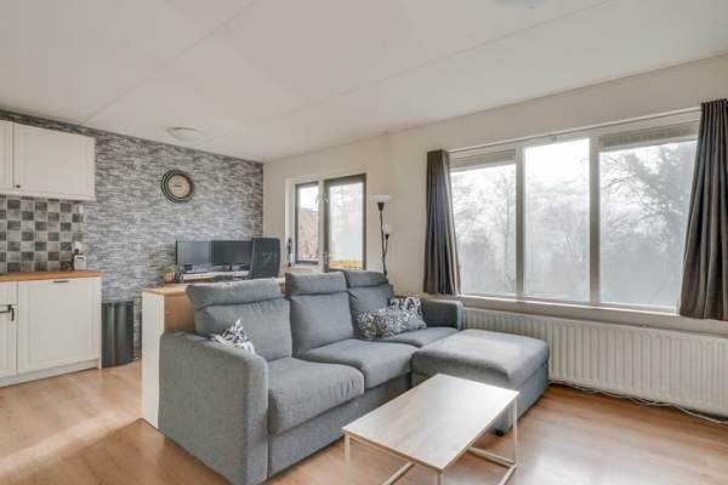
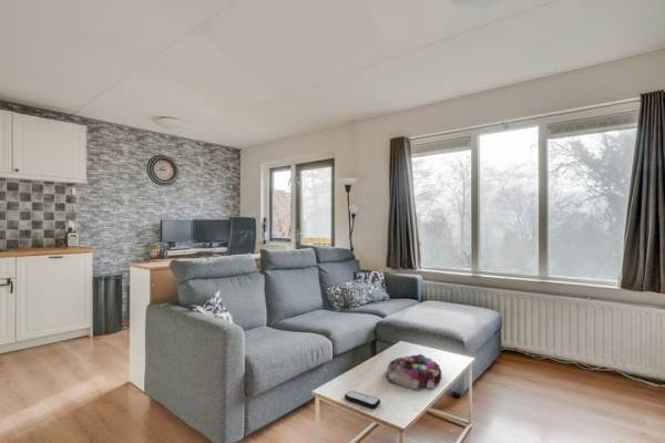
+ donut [385,353,442,391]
+ remote control [344,390,381,410]
